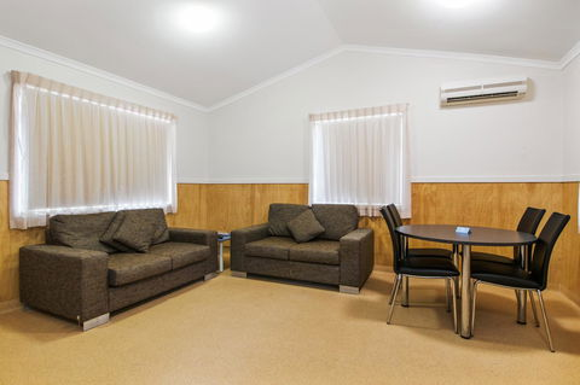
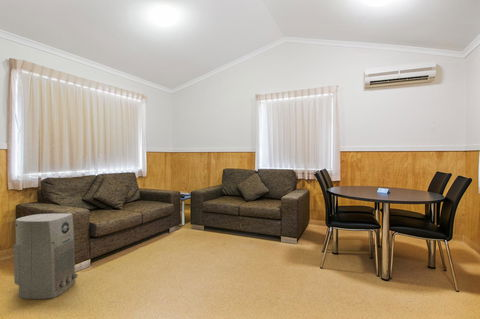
+ air purifier [13,212,79,300]
